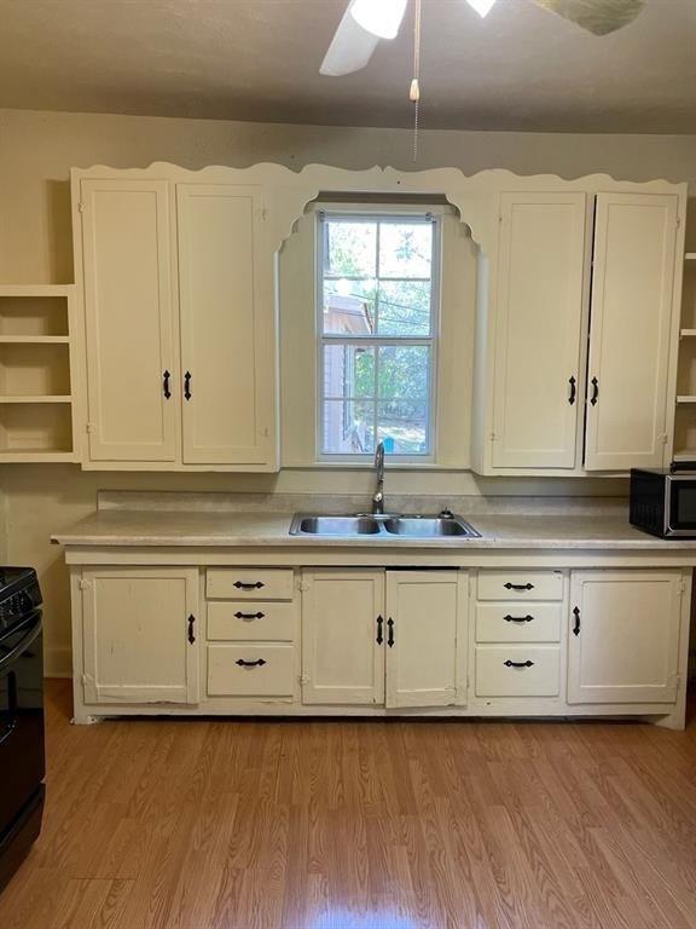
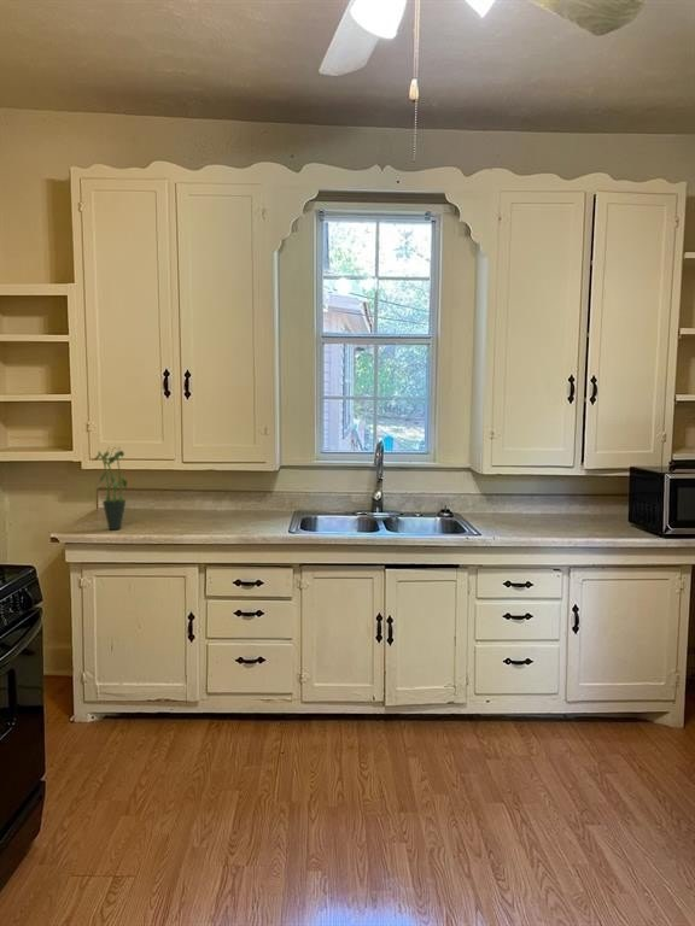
+ potted plant [92,446,128,532]
